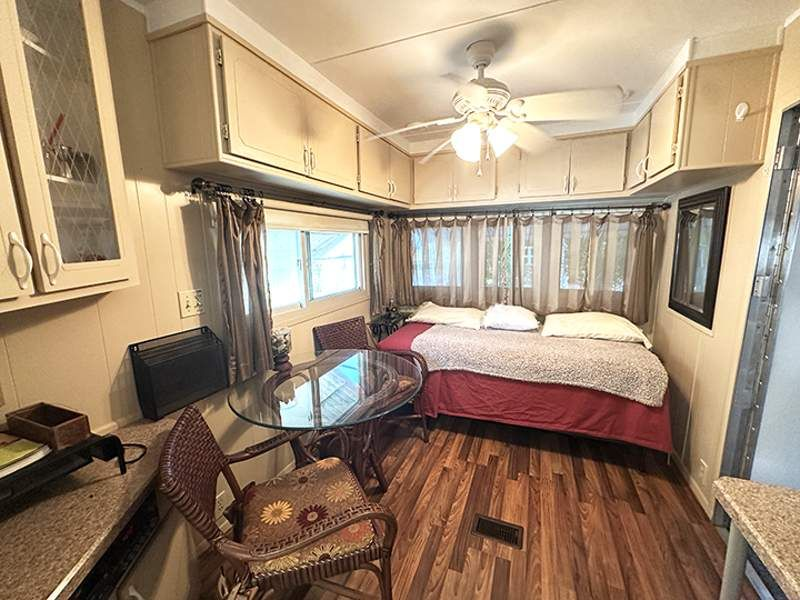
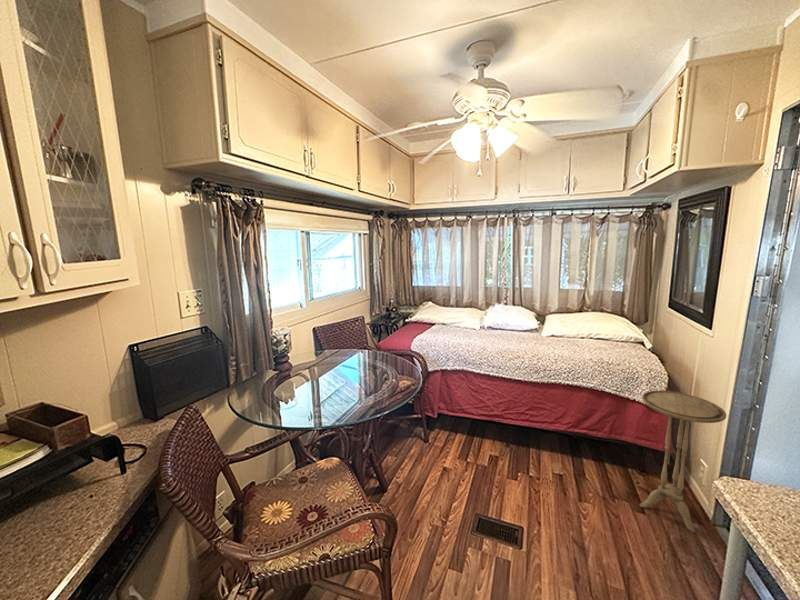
+ side table [638,390,727,534]
